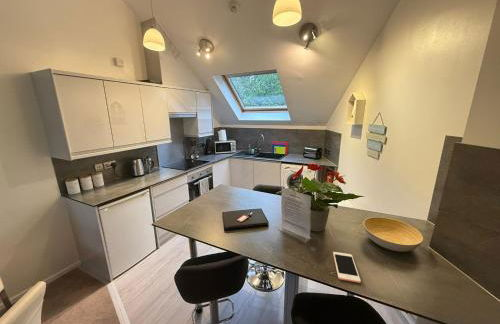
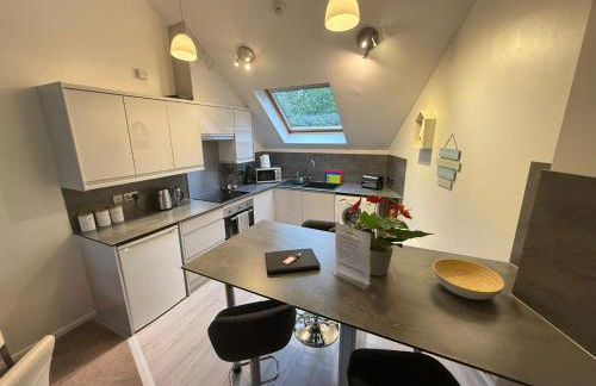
- cell phone [332,251,362,284]
